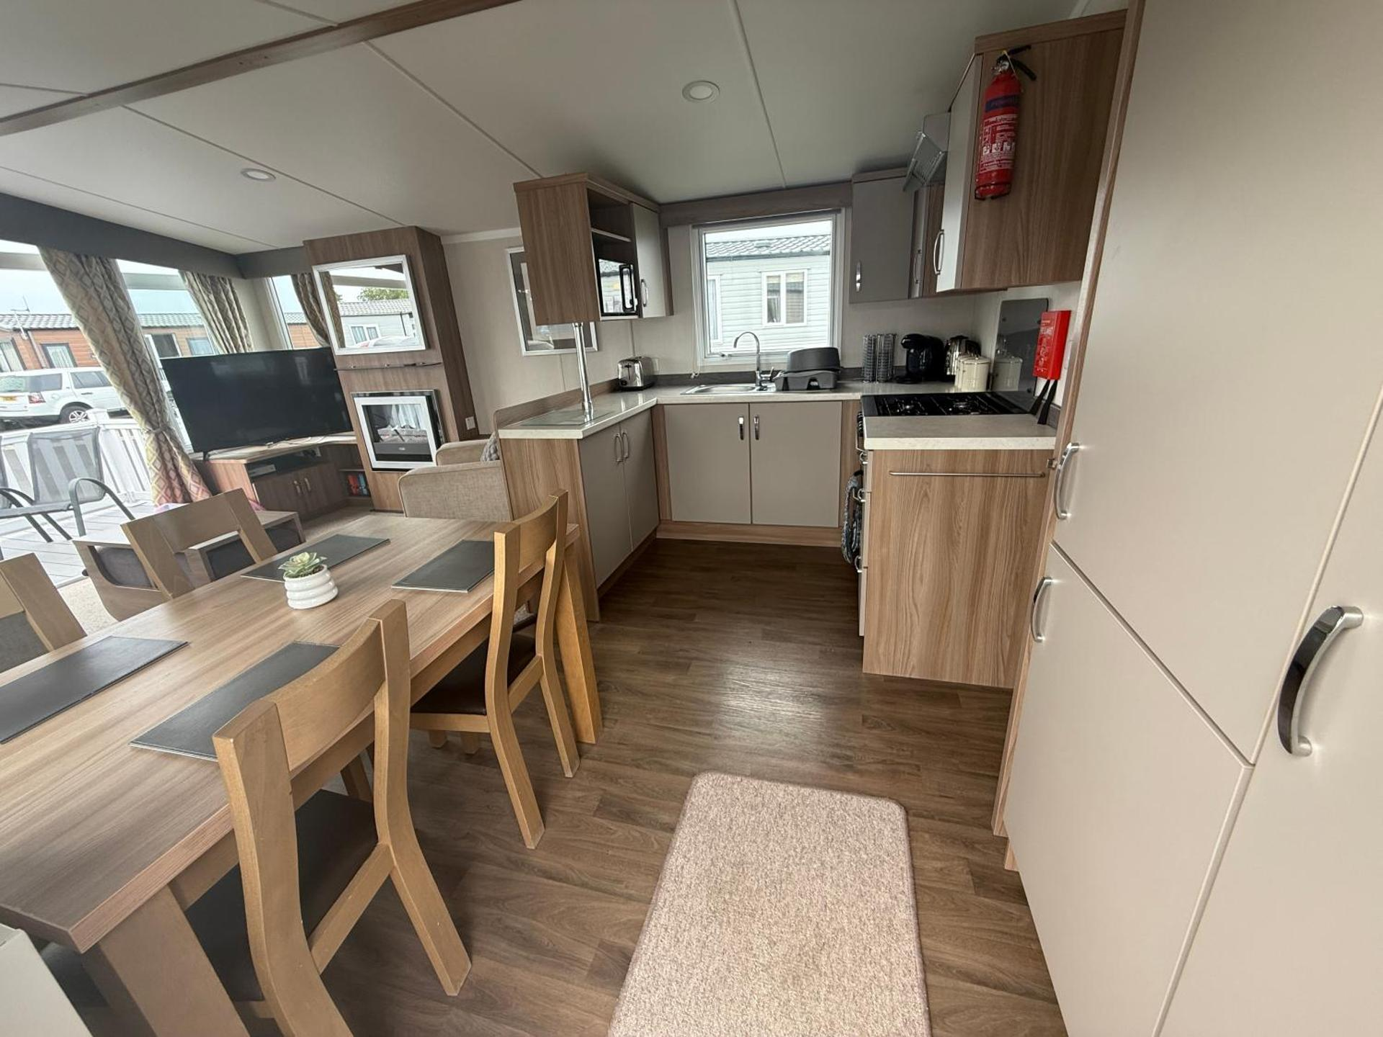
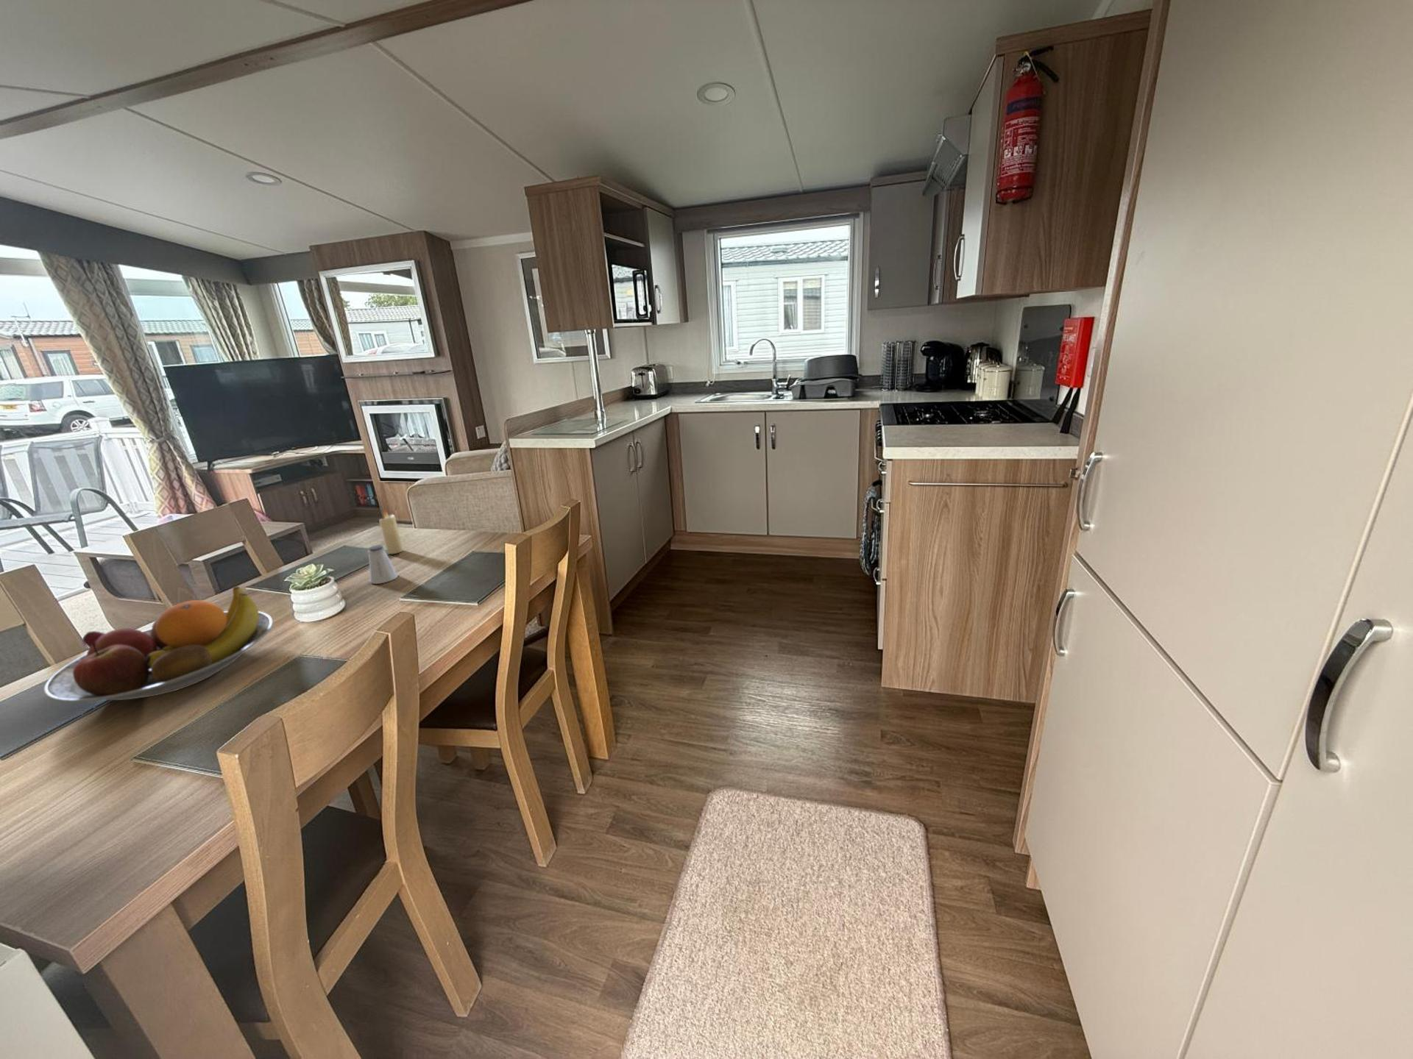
+ saltshaker [366,544,399,585]
+ candle [378,508,404,554]
+ fruit bowl [42,585,274,703]
